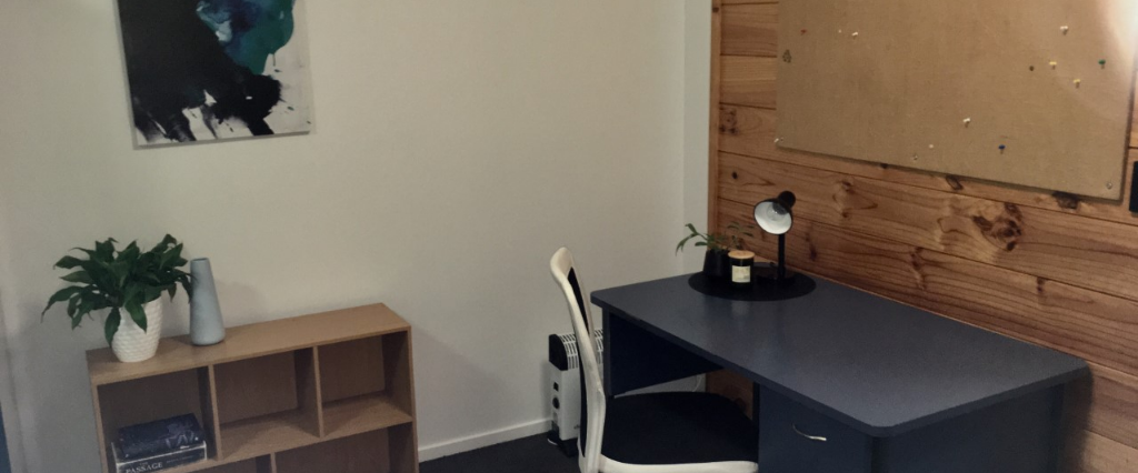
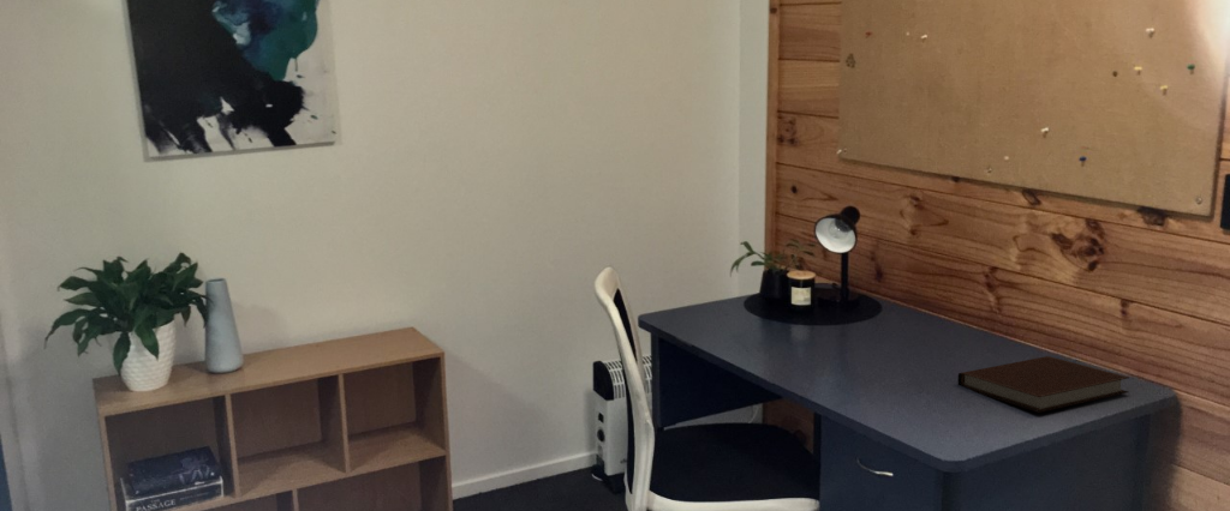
+ notebook [957,355,1130,414]
